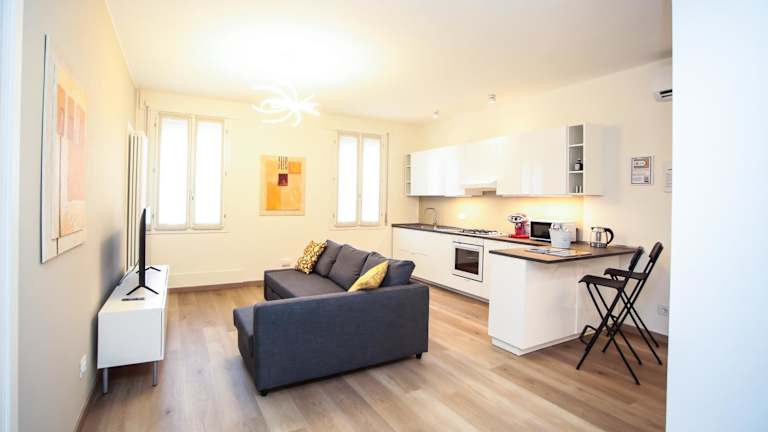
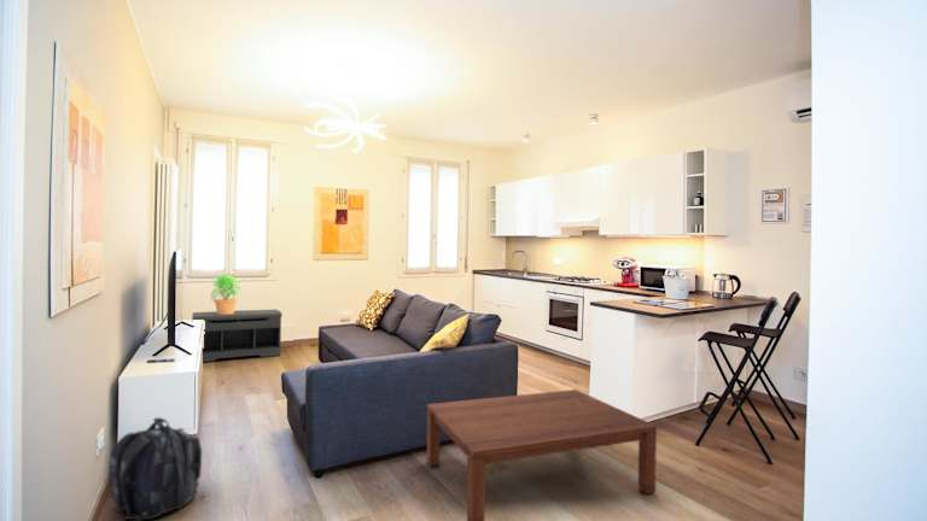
+ backpack [107,416,203,521]
+ coffee table [426,388,658,521]
+ potted plant [209,274,244,315]
+ bench [191,309,284,363]
